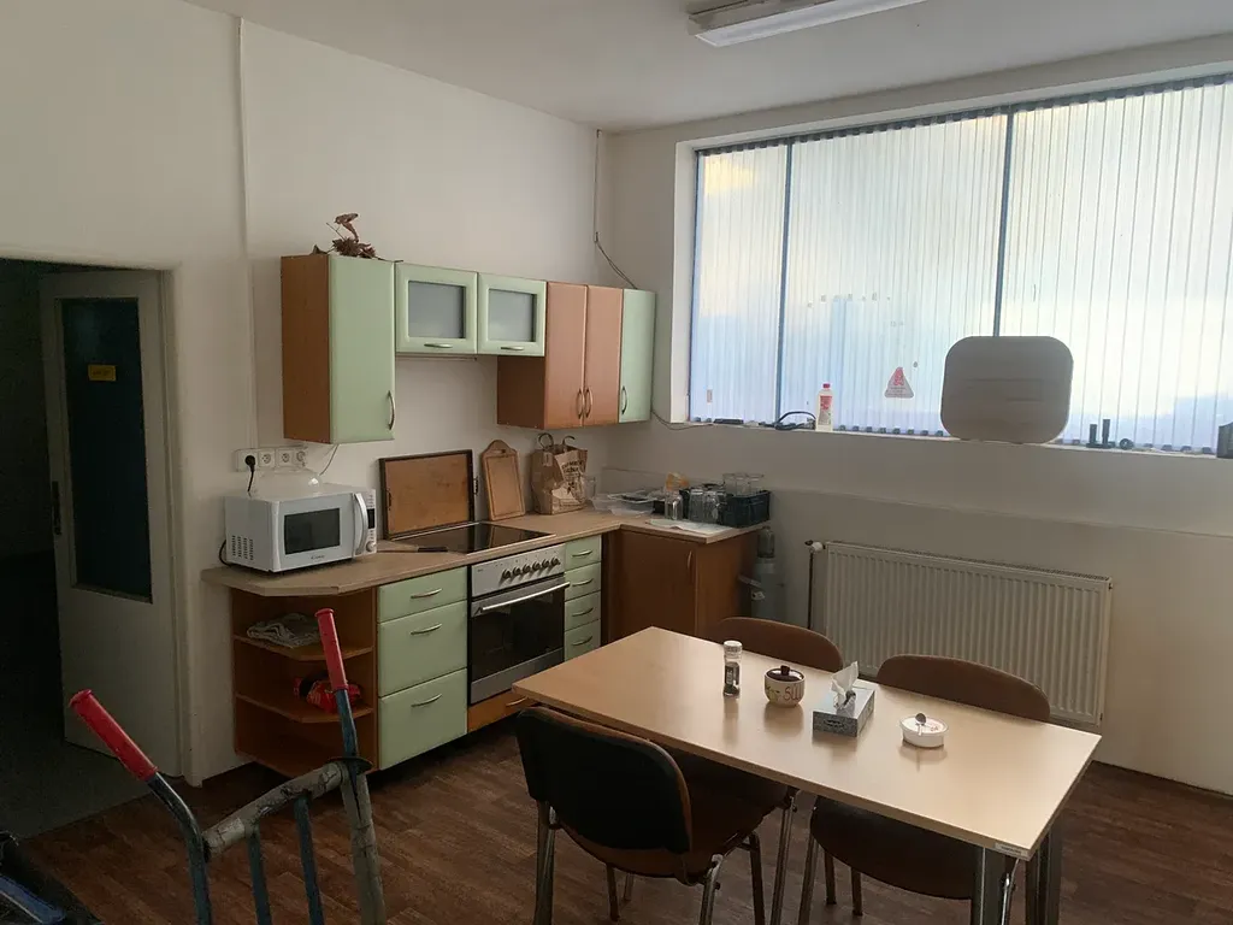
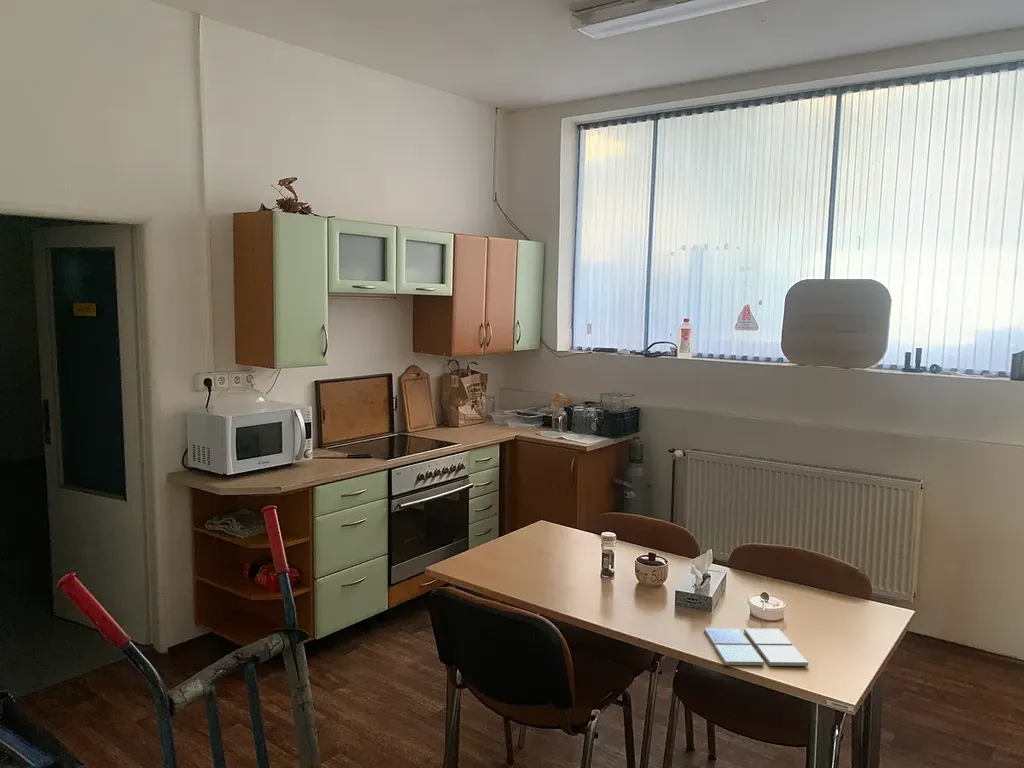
+ drink coaster [703,627,809,667]
